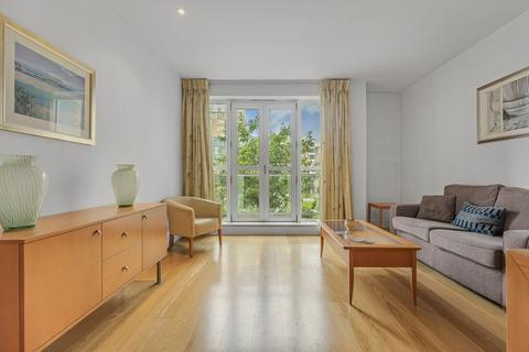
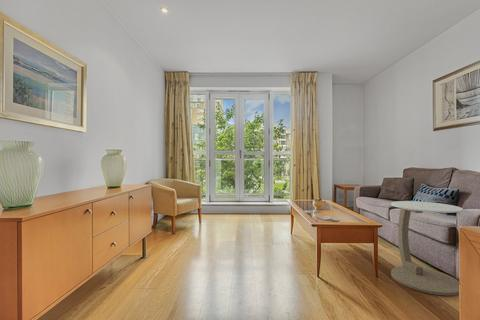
+ side table [390,200,464,297]
